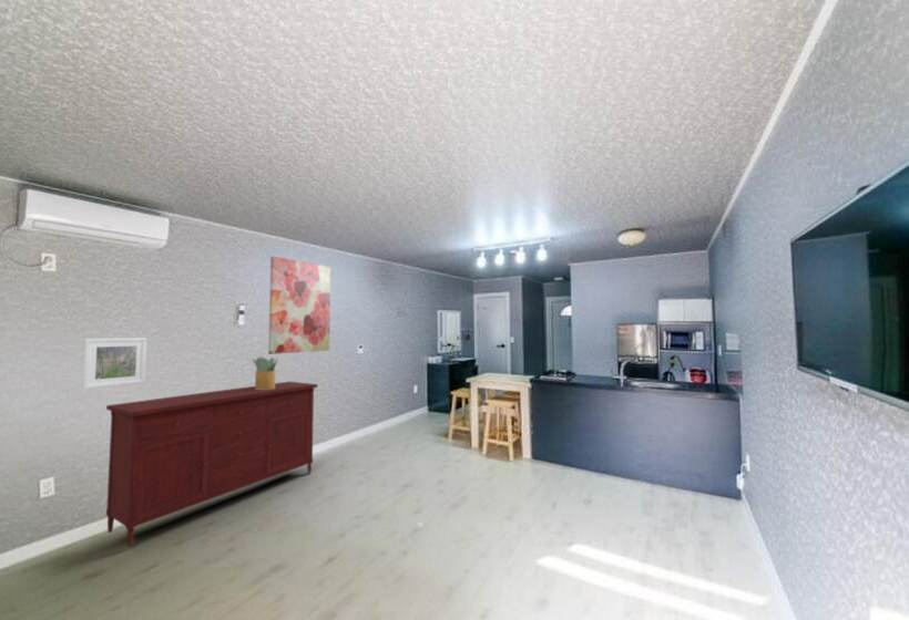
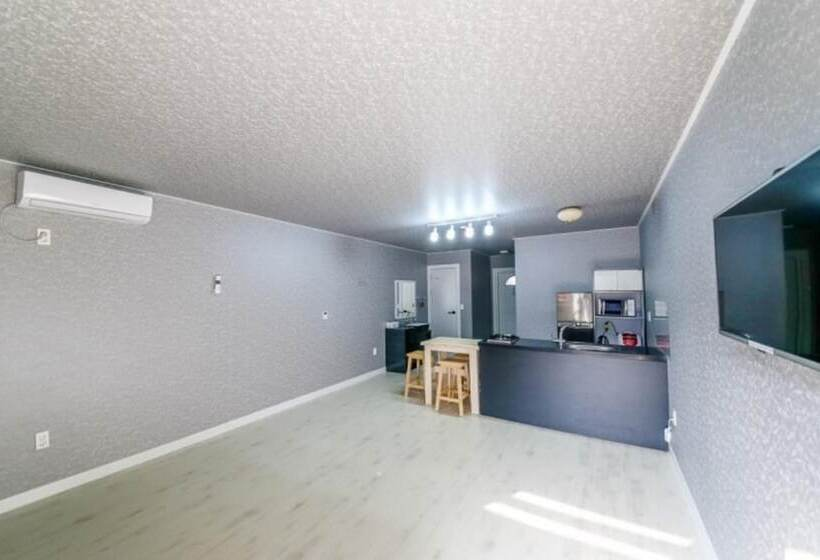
- wall art [267,256,331,355]
- sideboard [105,381,318,548]
- potted plant [252,355,279,390]
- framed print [81,337,147,390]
